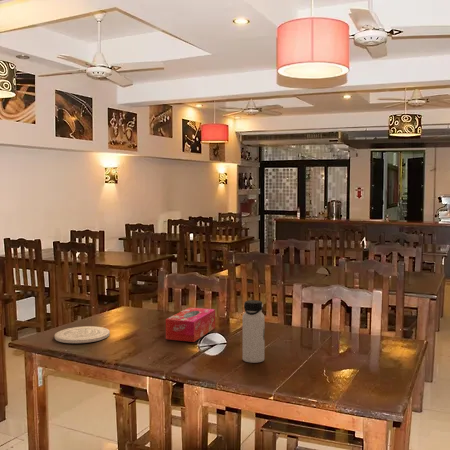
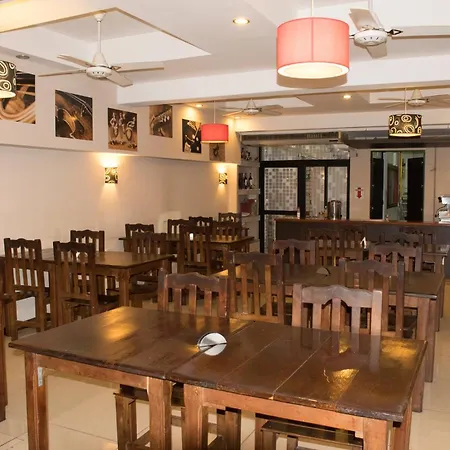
- plate [54,325,111,344]
- water bottle [242,299,265,364]
- tissue box [165,307,216,343]
